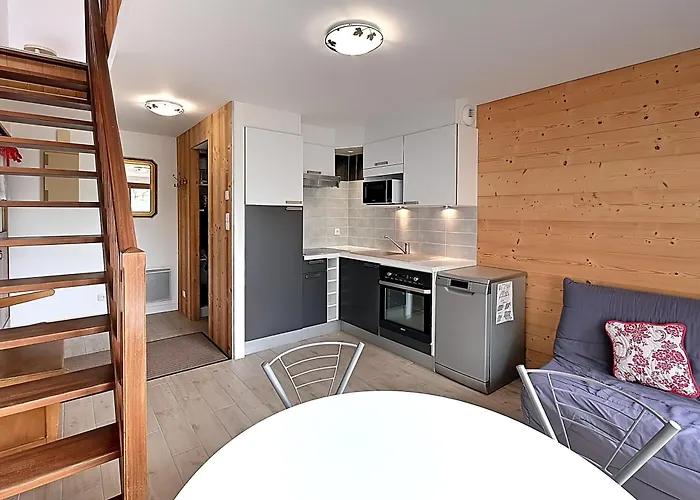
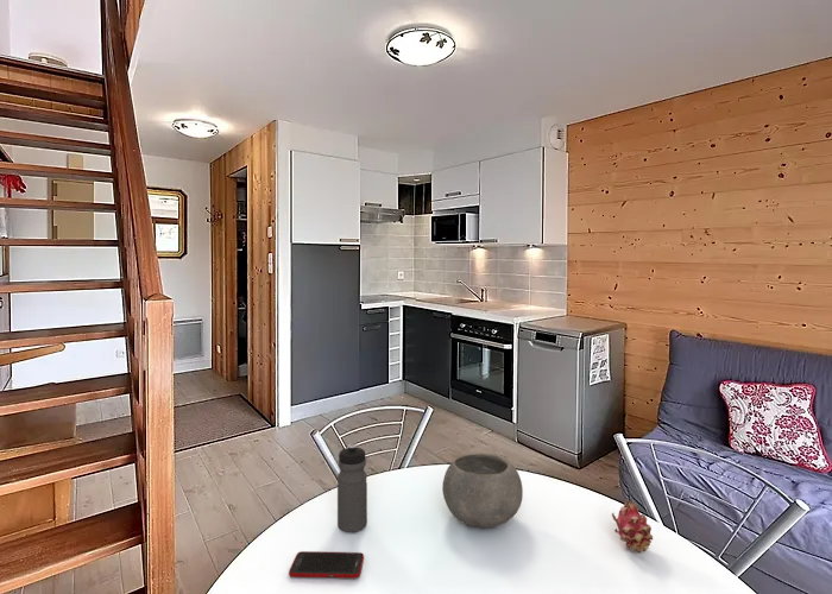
+ bowl [441,453,524,529]
+ cell phone [288,550,365,580]
+ fruit [611,498,654,554]
+ water bottle [336,443,368,533]
